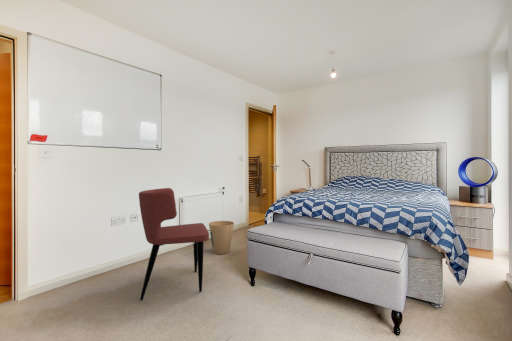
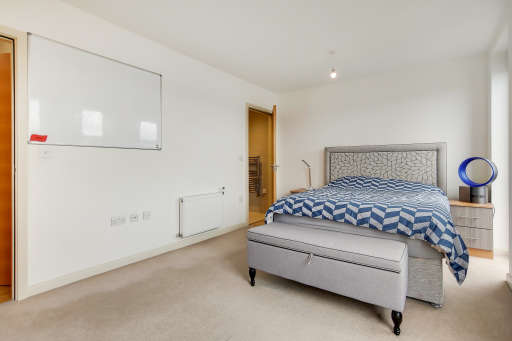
- trash can [208,220,235,255]
- dining chair [138,187,210,302]
